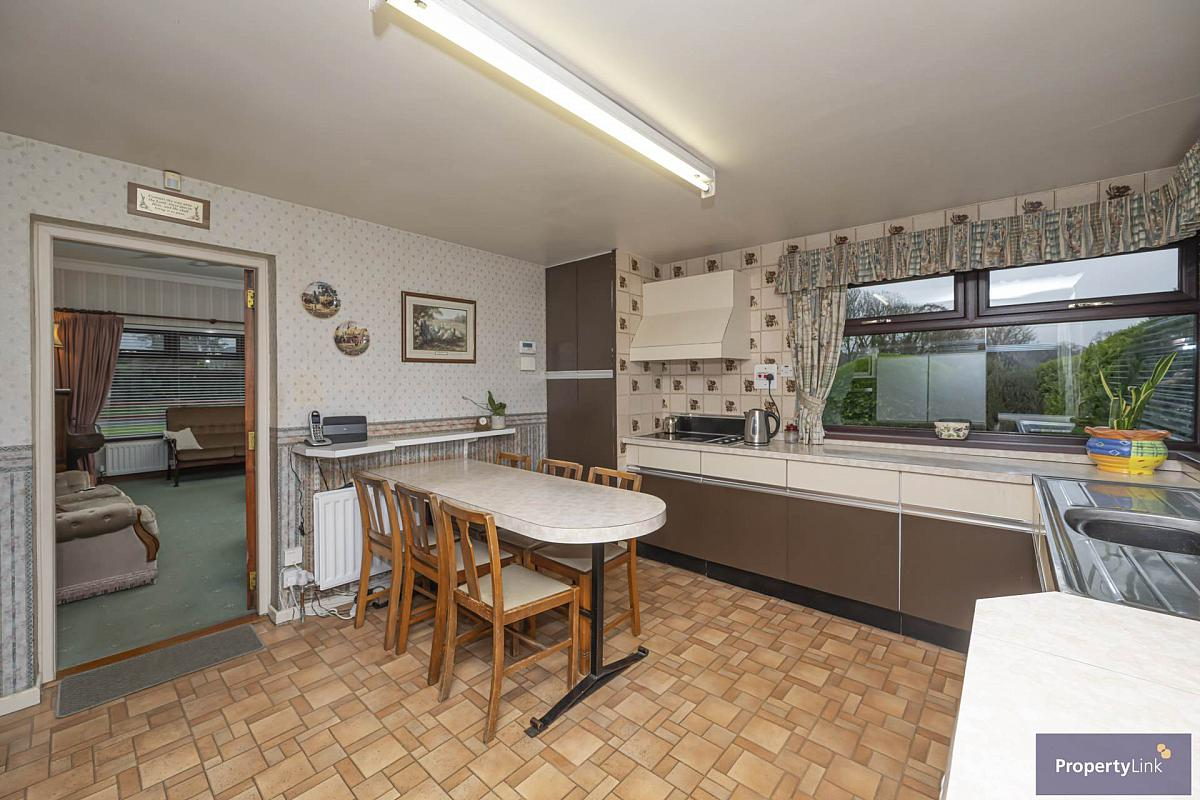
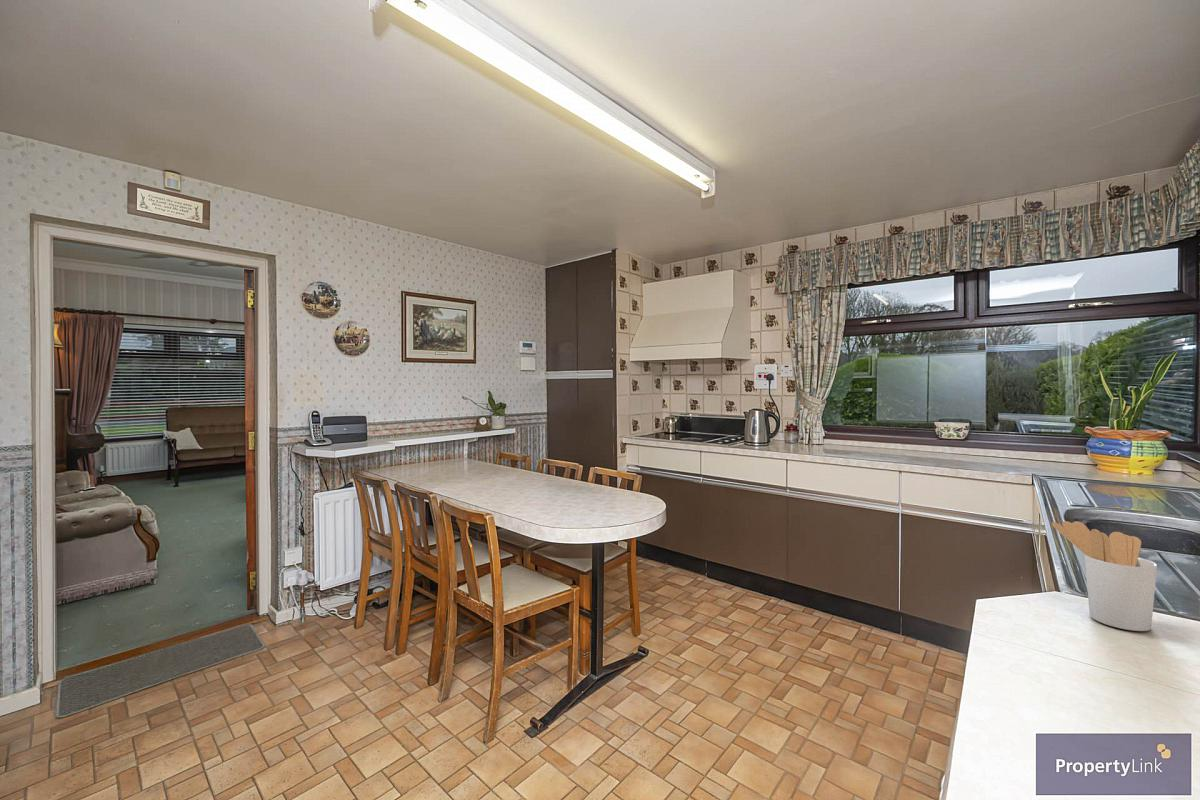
+ utensil holder [1051,520,1158,632]
